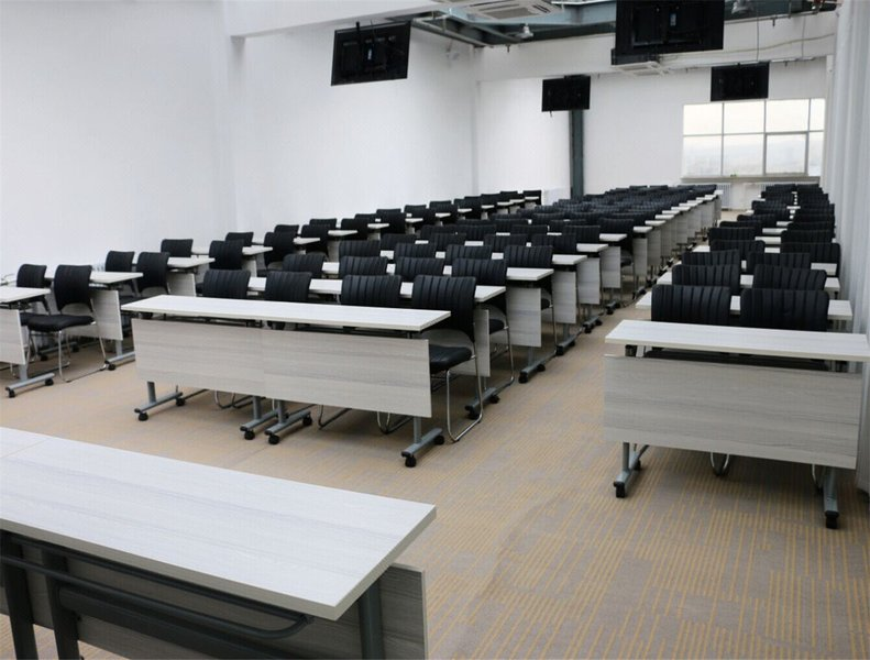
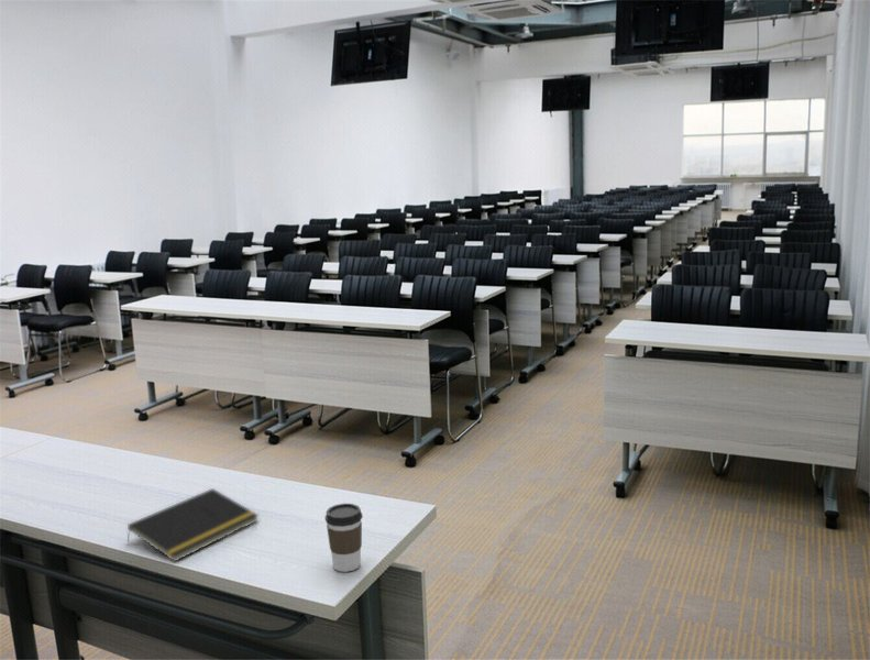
+ coffee cup [324,503,364,573]
+ notepad [126,487,260,562]
